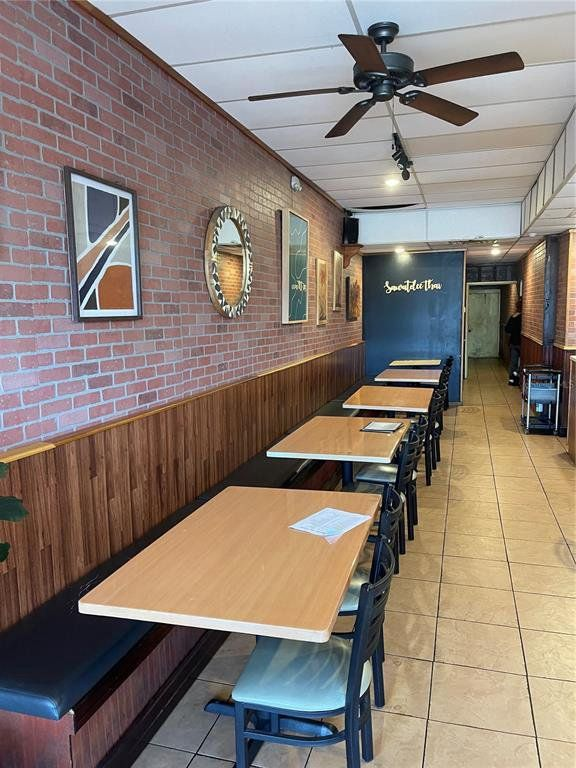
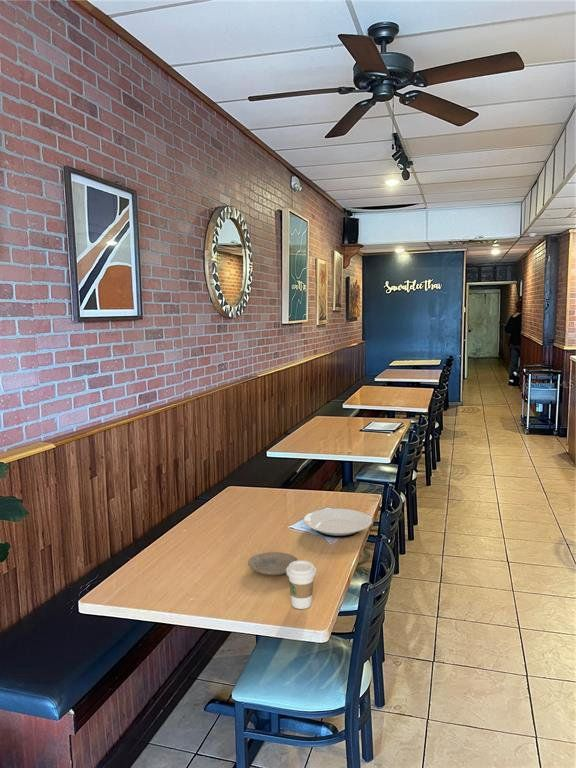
+ plate [302,508,373,539]
+ coffee cup [285,559,317,610]
+ plate [247,551,299,576]
